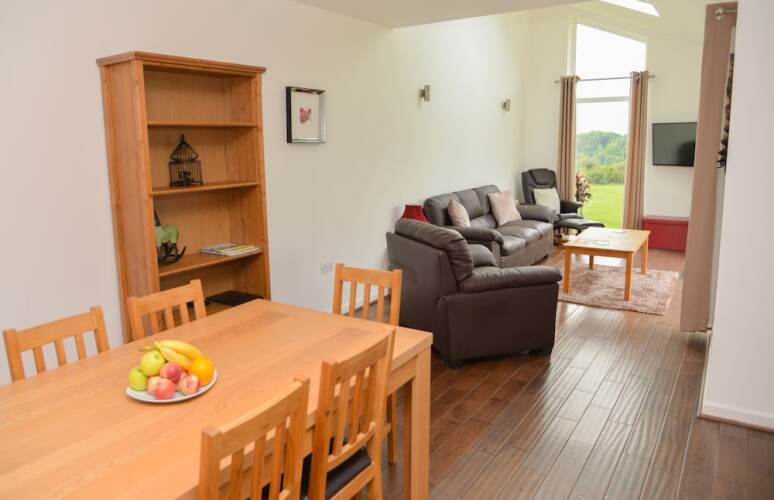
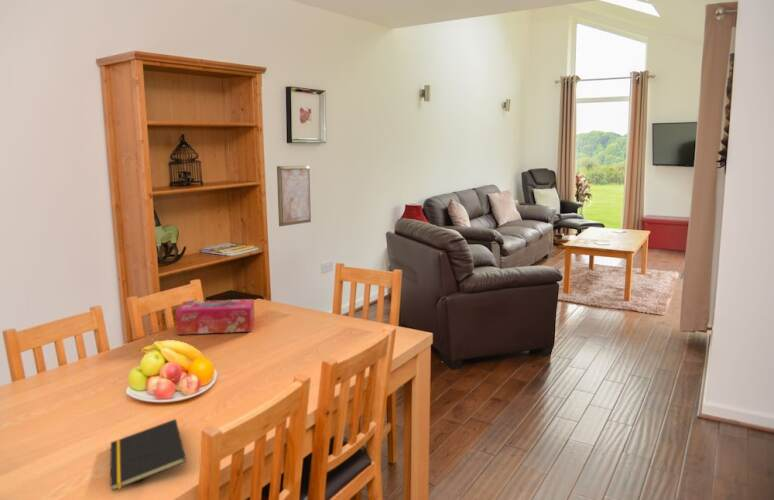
+ tissue box [175,298,256,336]
+ wall art [276,165,312,228]
+ notepad [110,418,187,492]
